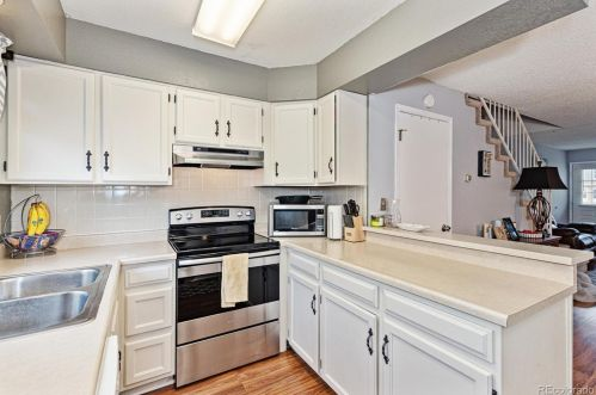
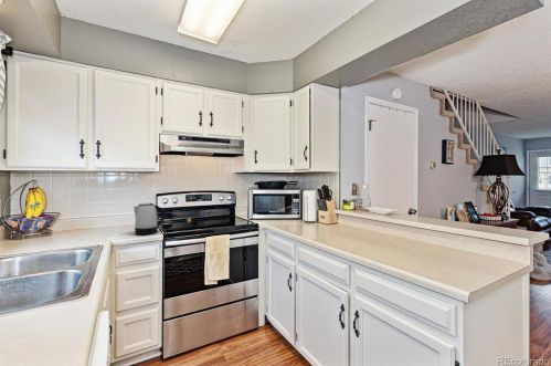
+ kettle [133,202,166,236]
